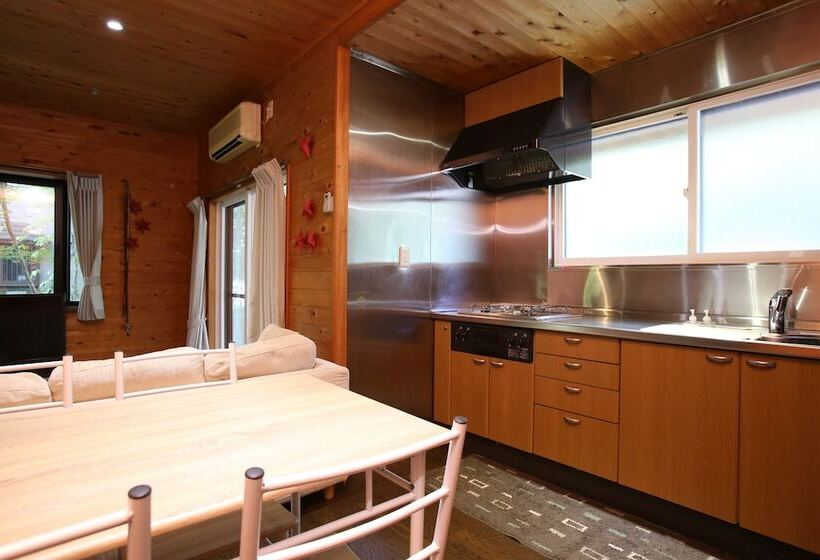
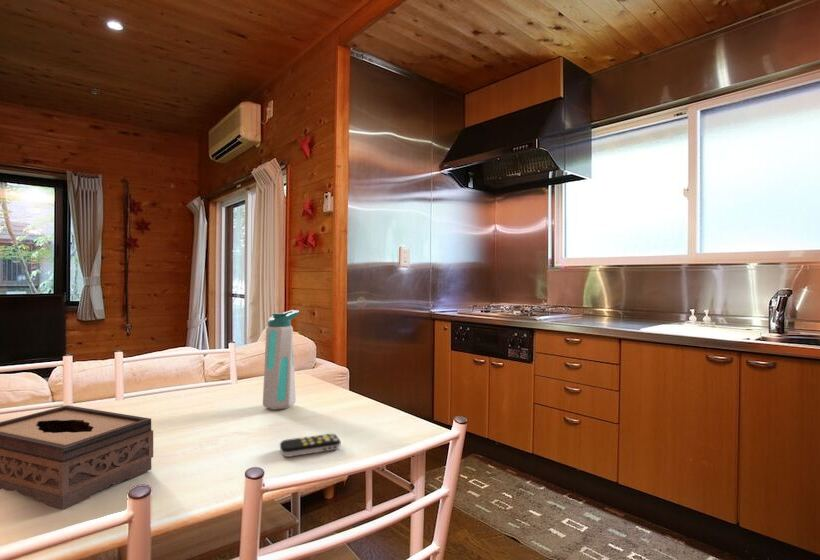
+ tissue box [0,404,154,510]
+ water bottle [262,309,301,411]
+ remote control [279,432,342,458]
